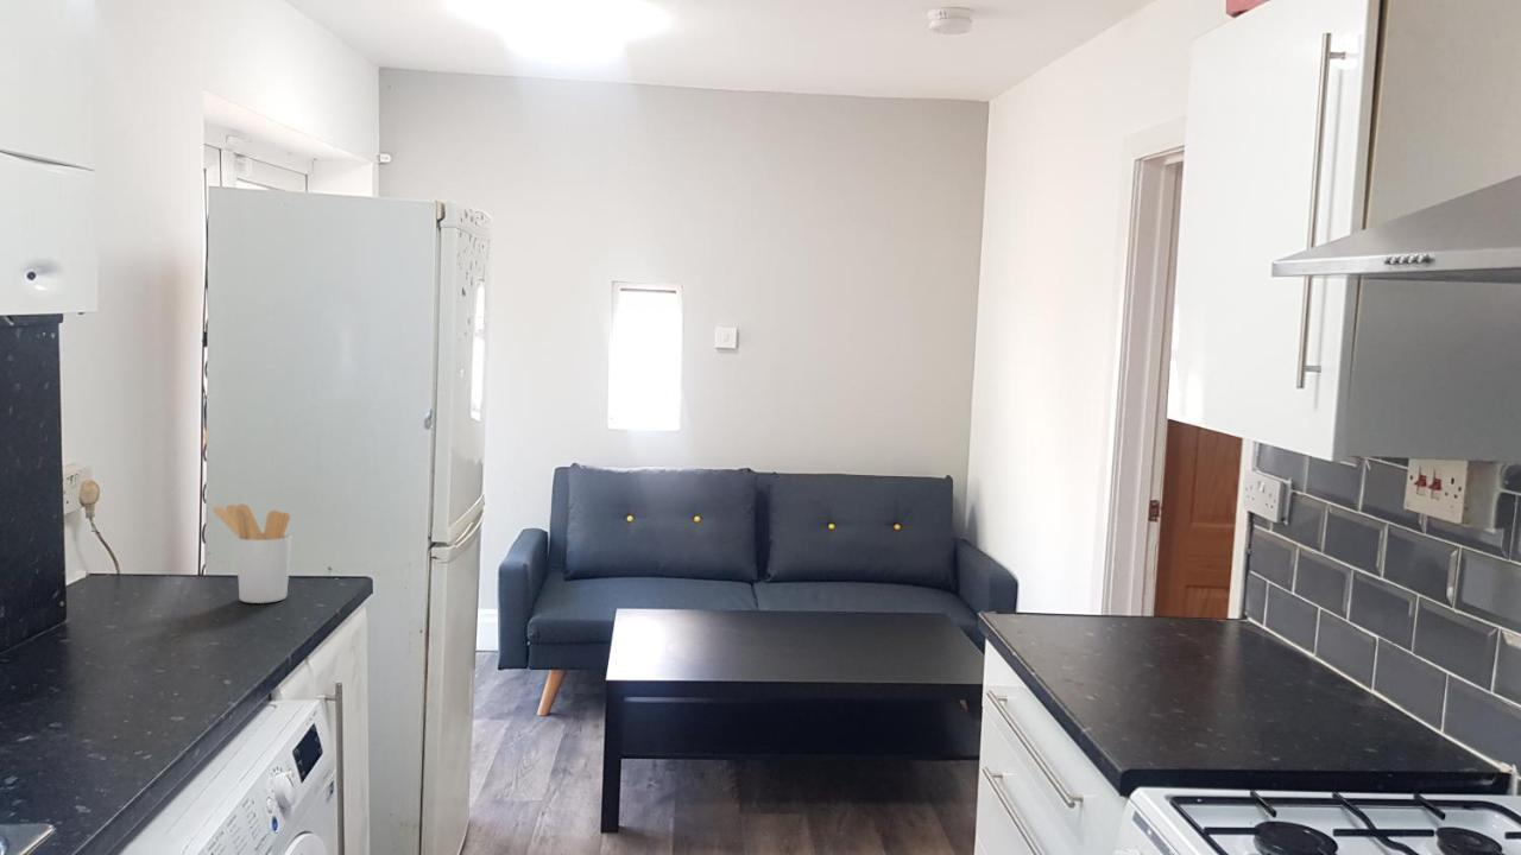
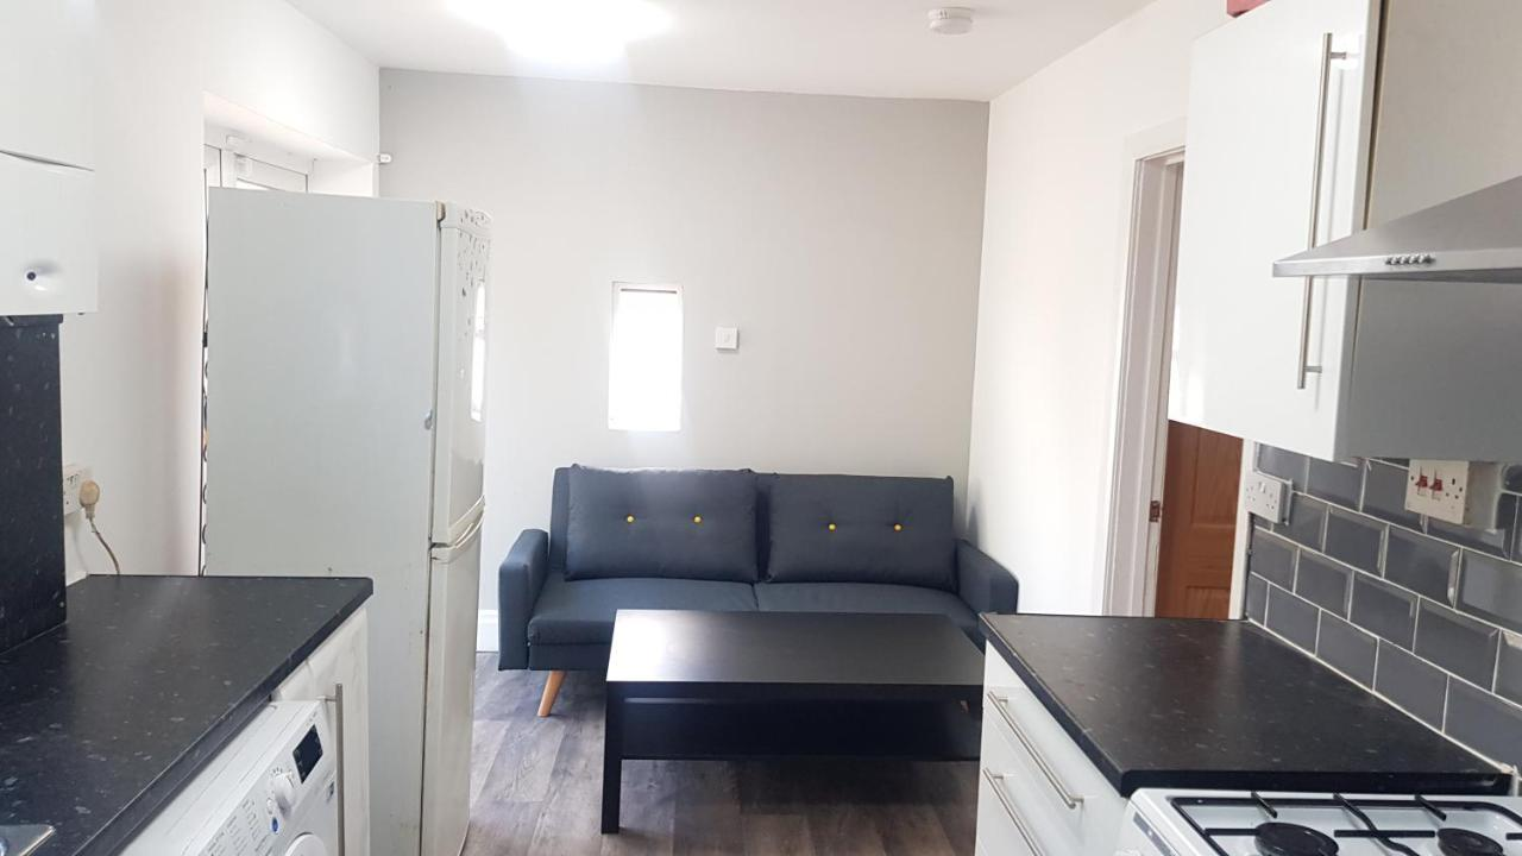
- utensil holder [213,502,294,604]
